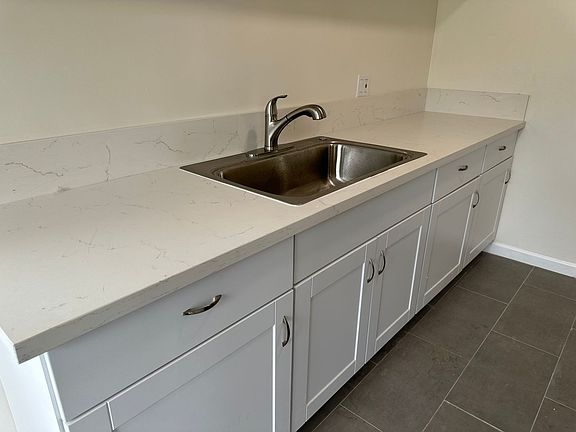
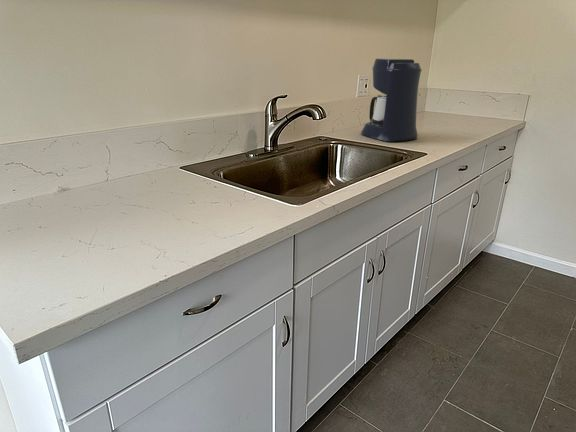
+ coffee maker [360,57,423,143]
